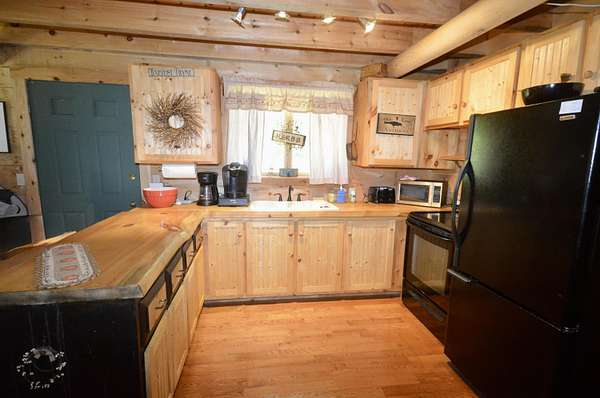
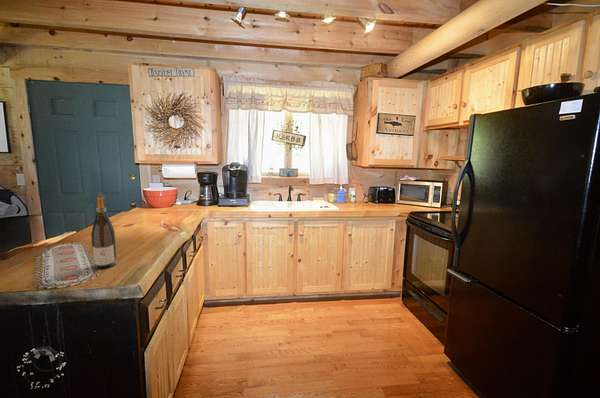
+ wine bottle [90,194,118,270]
